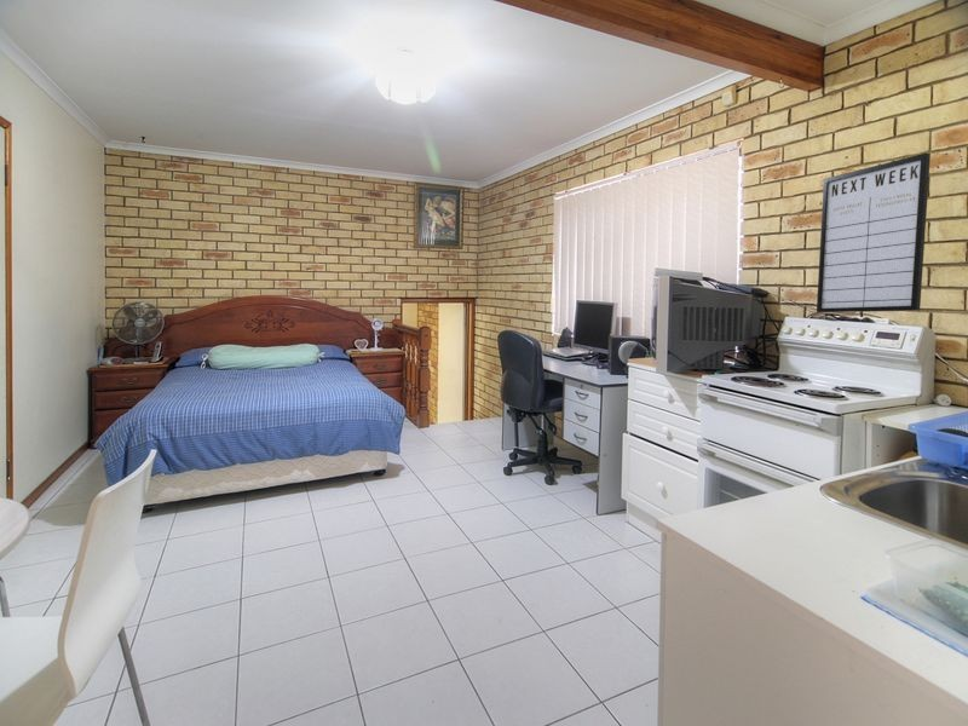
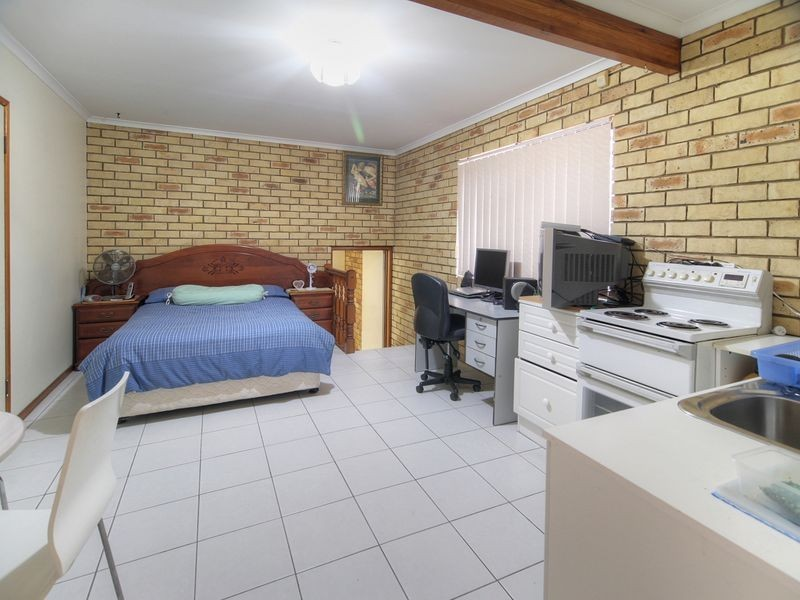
- writing board [816,151,932,313]
